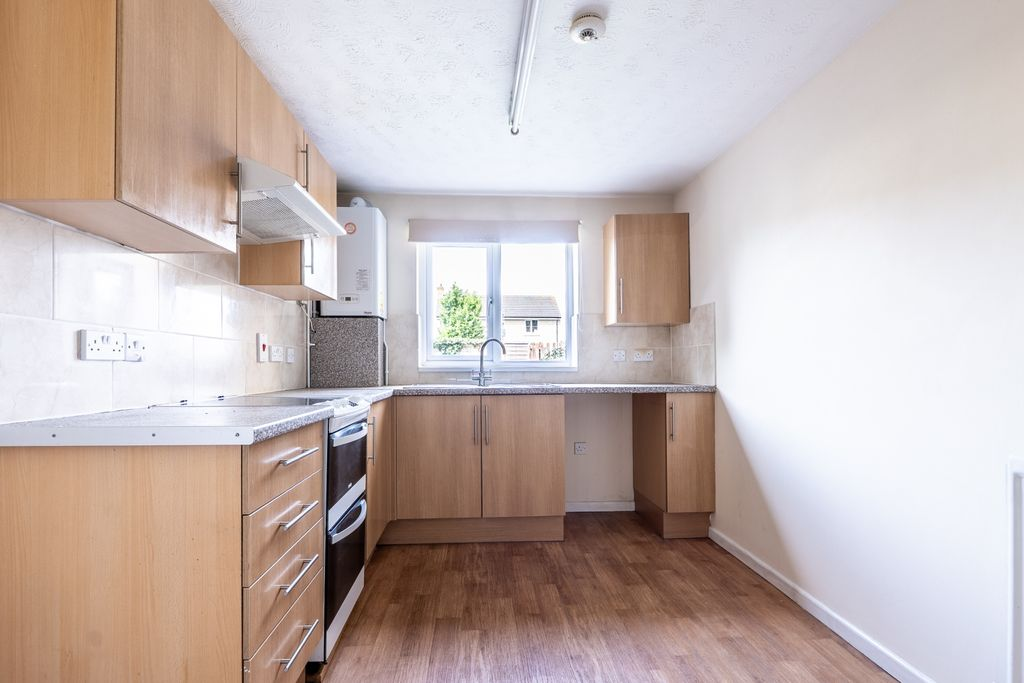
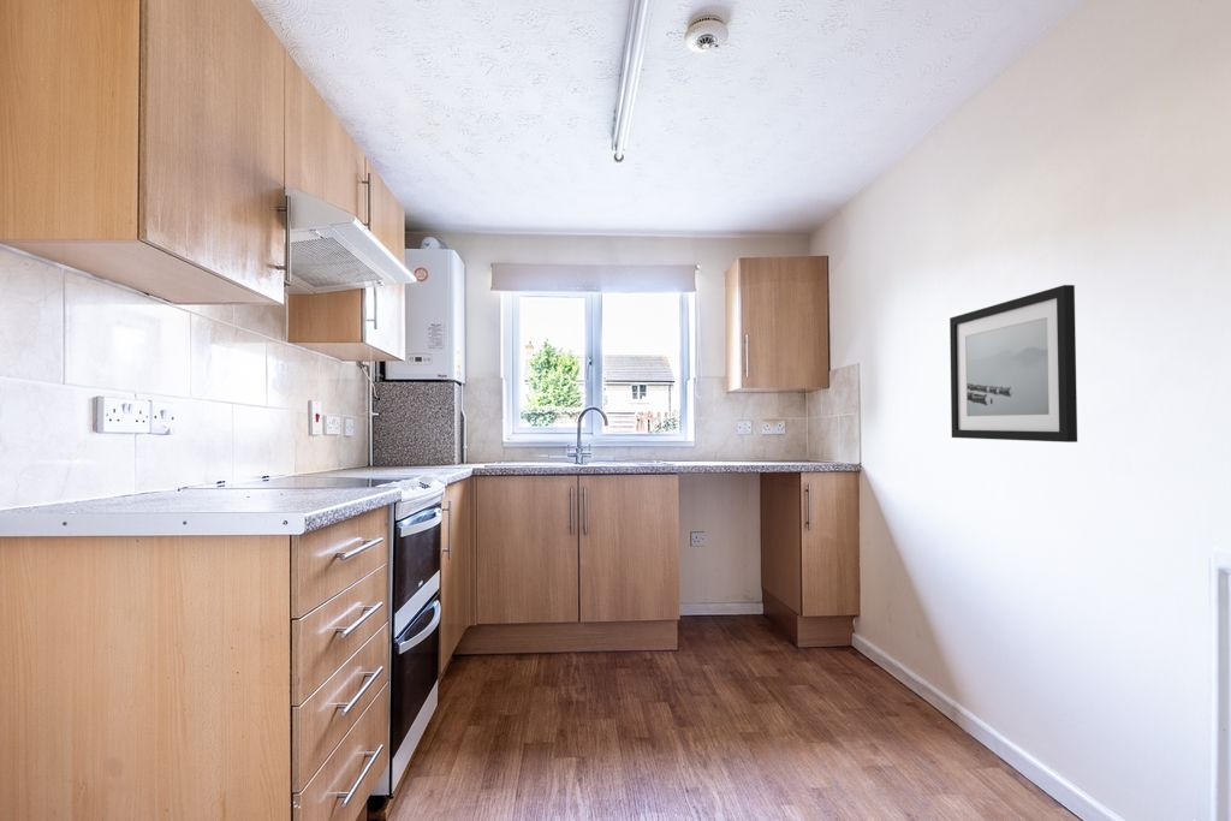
+ wall art [948,284,1078,444]
